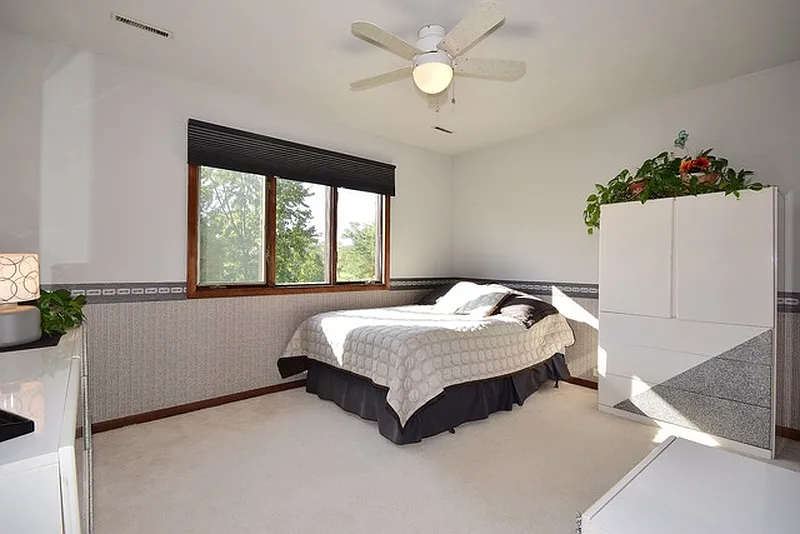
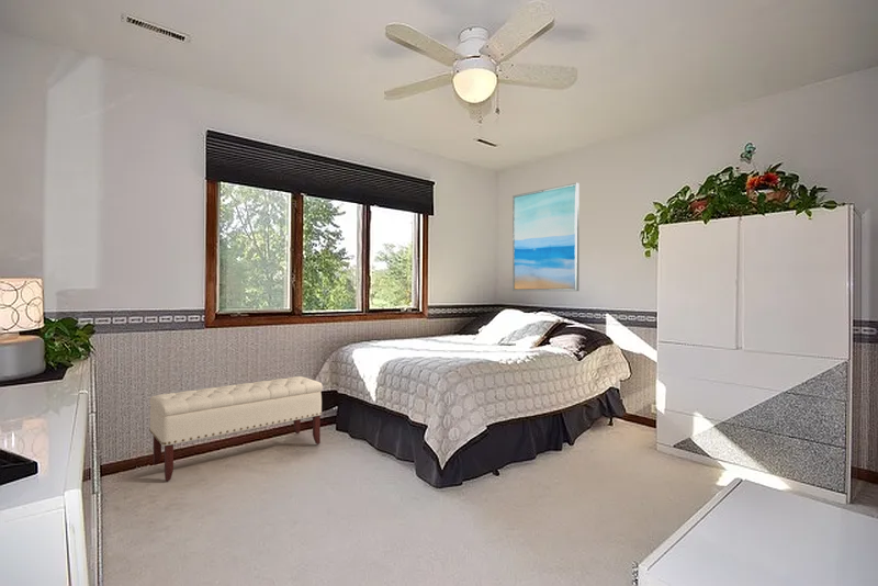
+ bench [148,375,324,482]
+ wall art [511,182,581,292]
